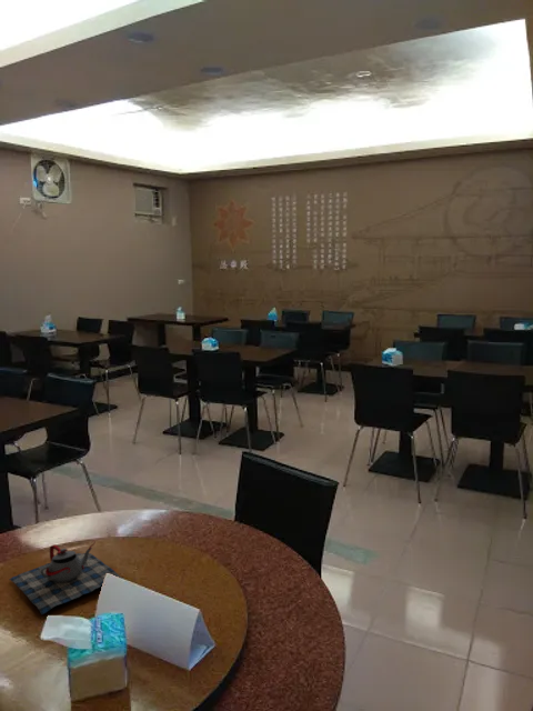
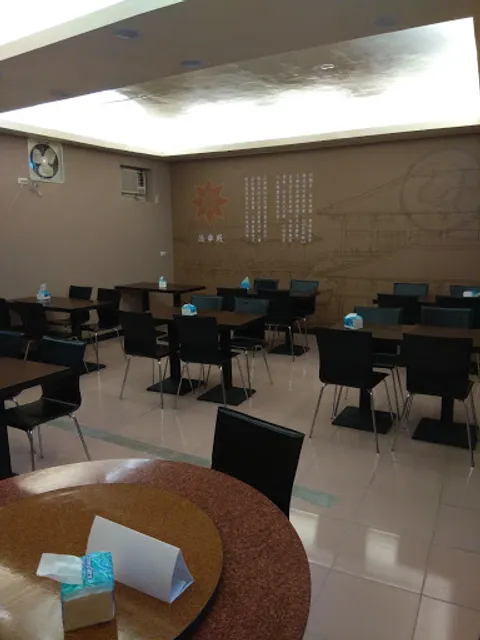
- teapot [8,540,121,615]
